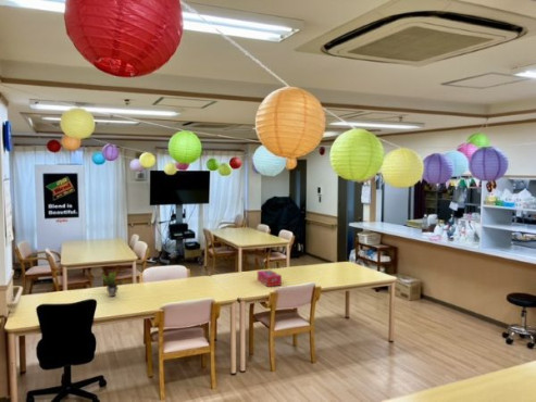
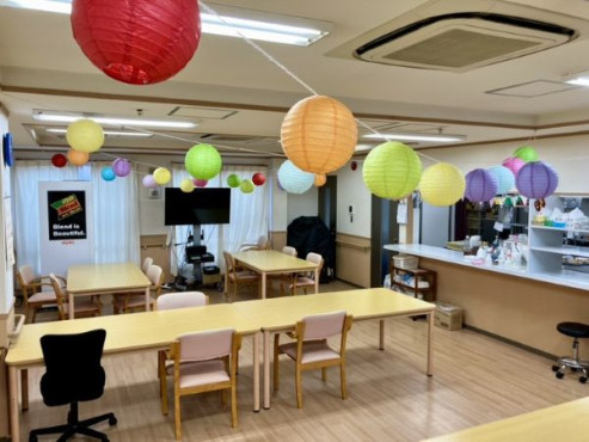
- potted plant [96,271,124,298]
- tissue box [257,268,283,288]
